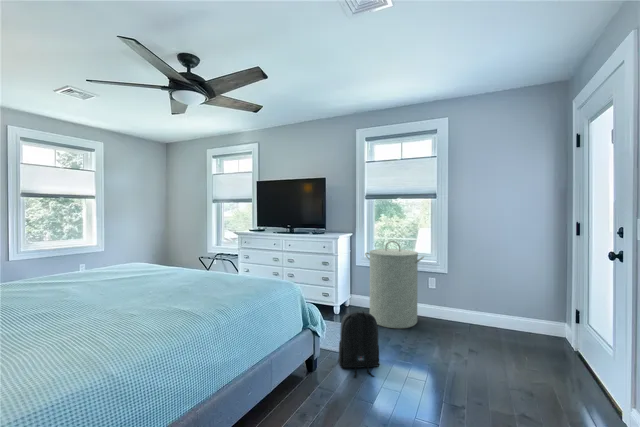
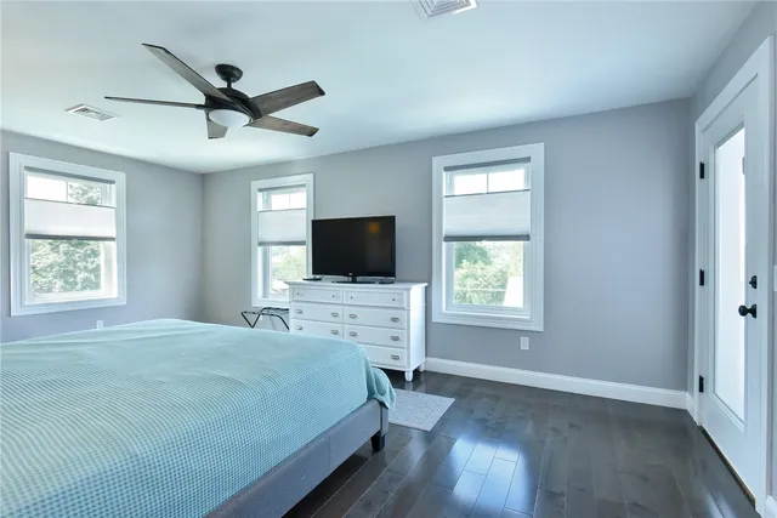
- backpack [337,309,381,379]
- laundry hamper [364,240,425,330]
